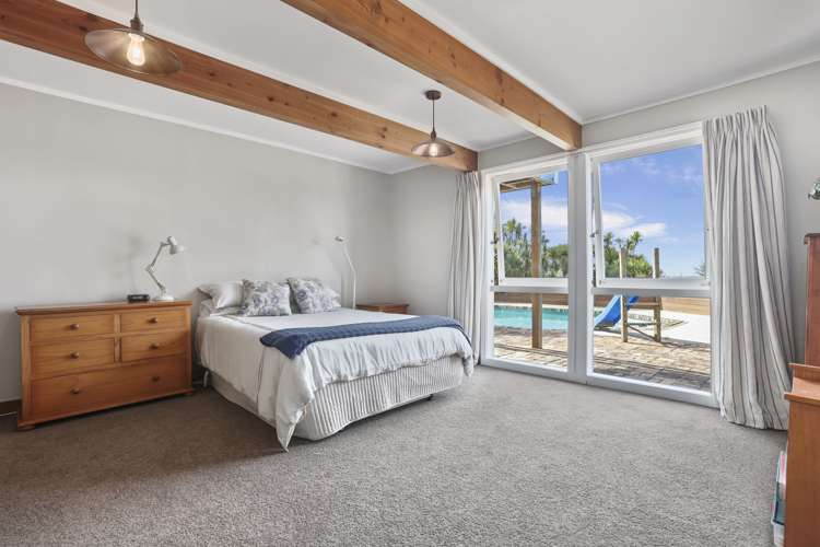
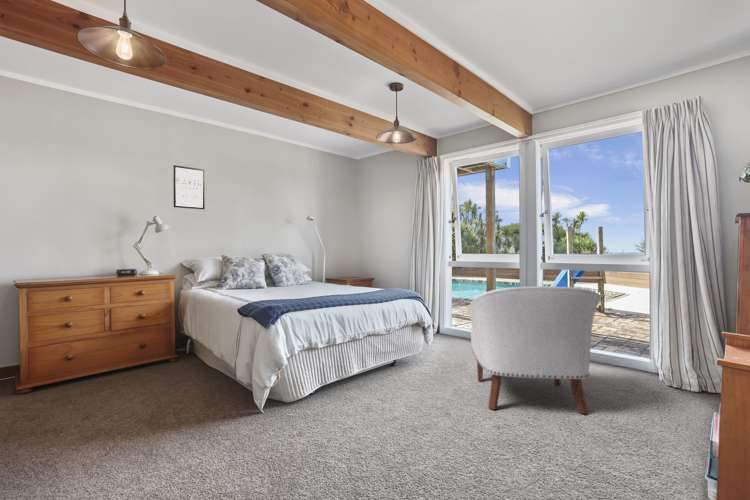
+ chair [466,285,602,415]
+ wall art [172,164,206,210]
